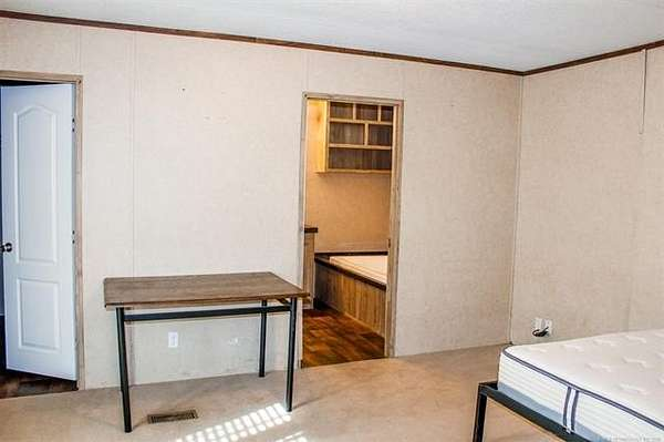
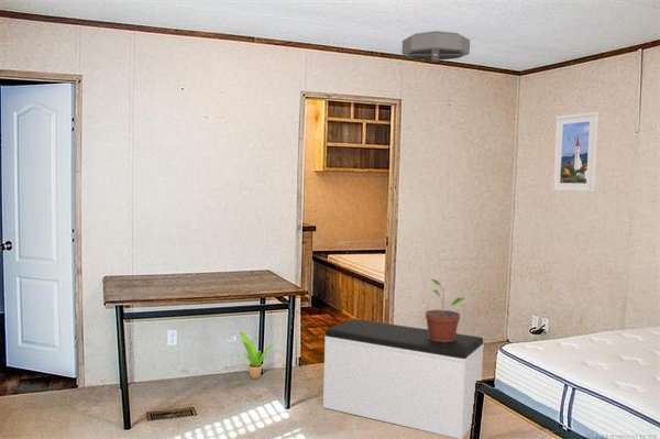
+ bench [322,318,485,439]
+ ceiling light [400,30,471,62]
+ potted plant [240,331,275,380]
+ potted plant [425,277,466,342]
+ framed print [552,111,600,194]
